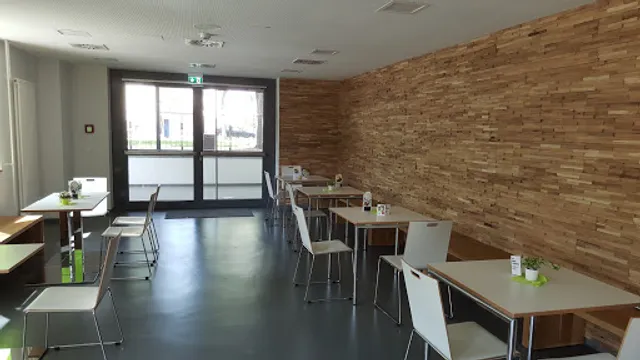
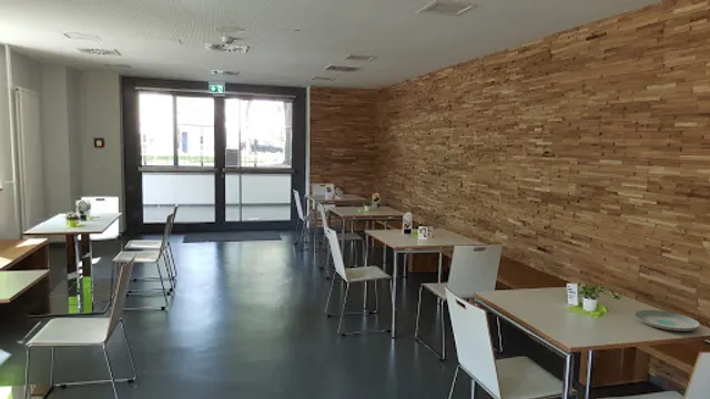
+ plate [633,309,701,332]
